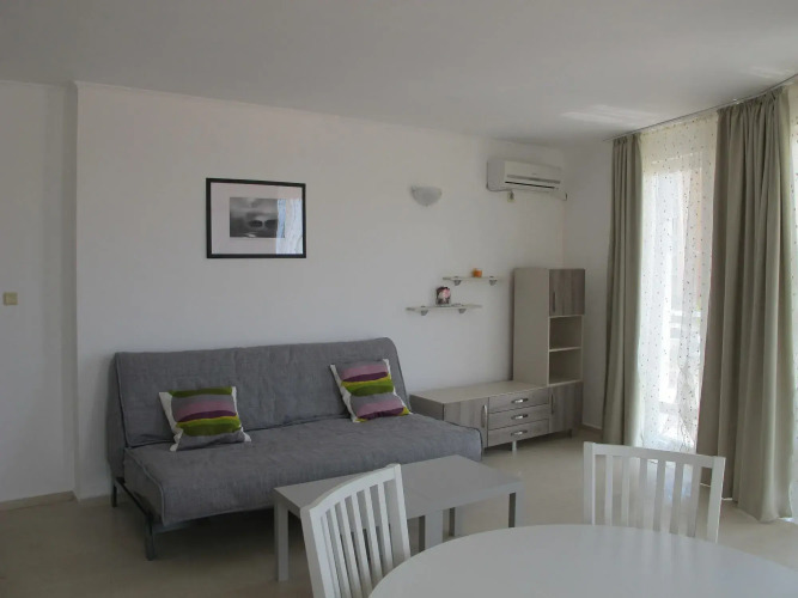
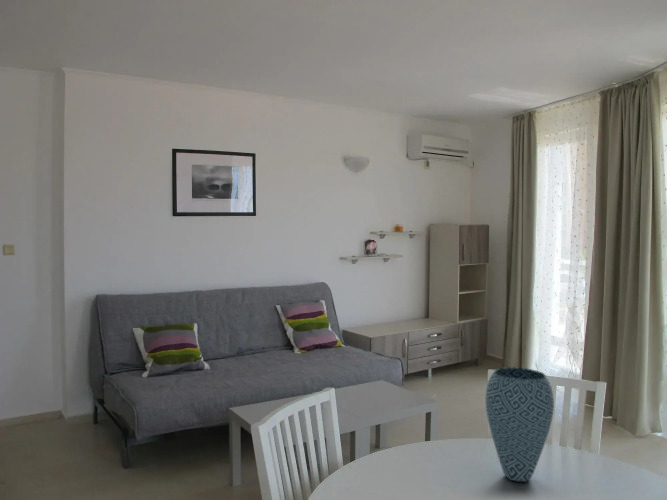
+ vase [485,366,555,483]
